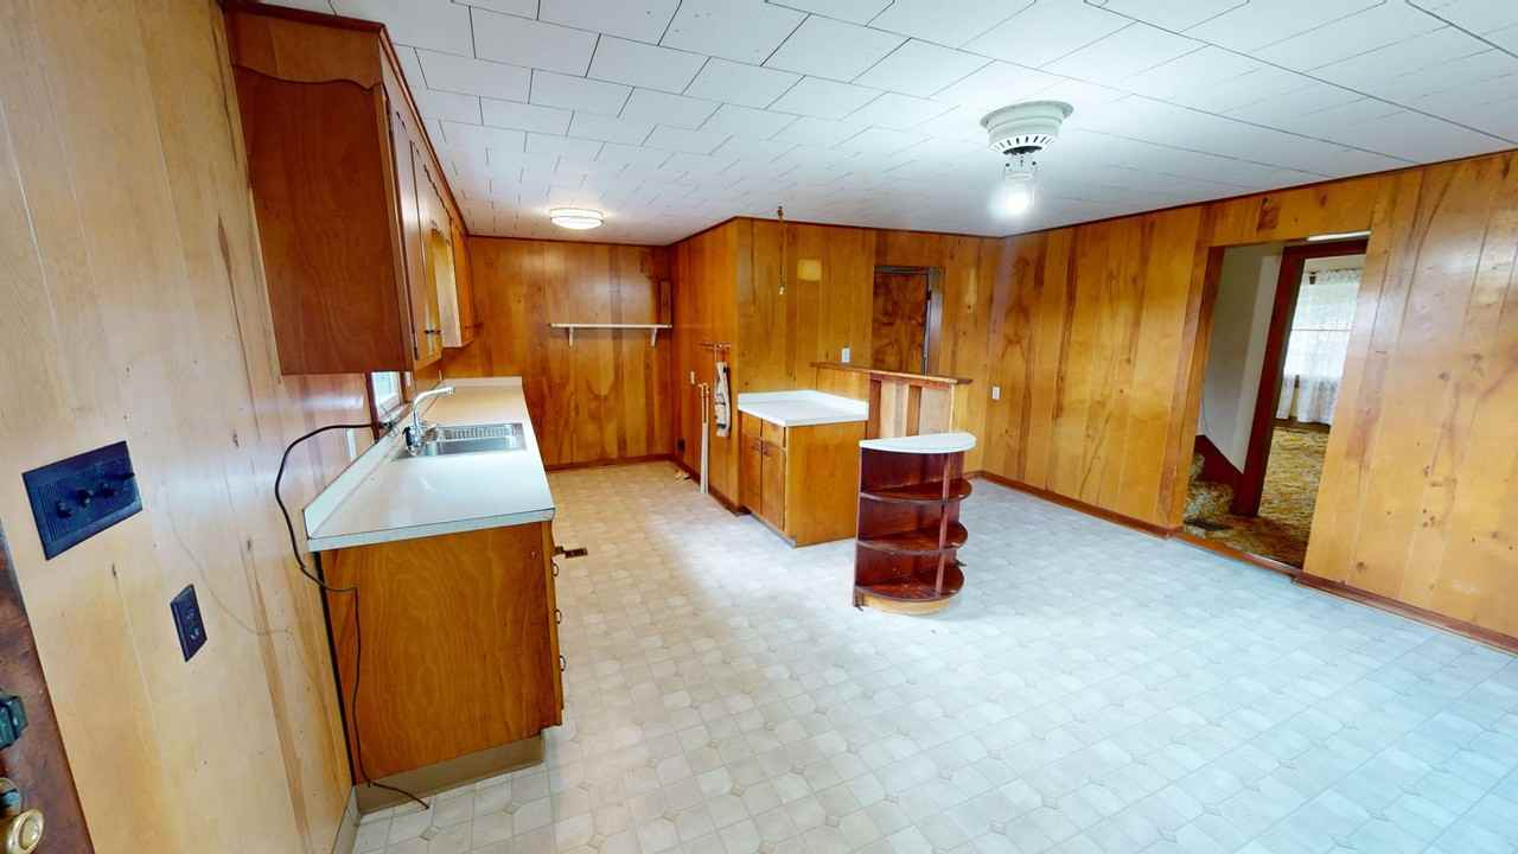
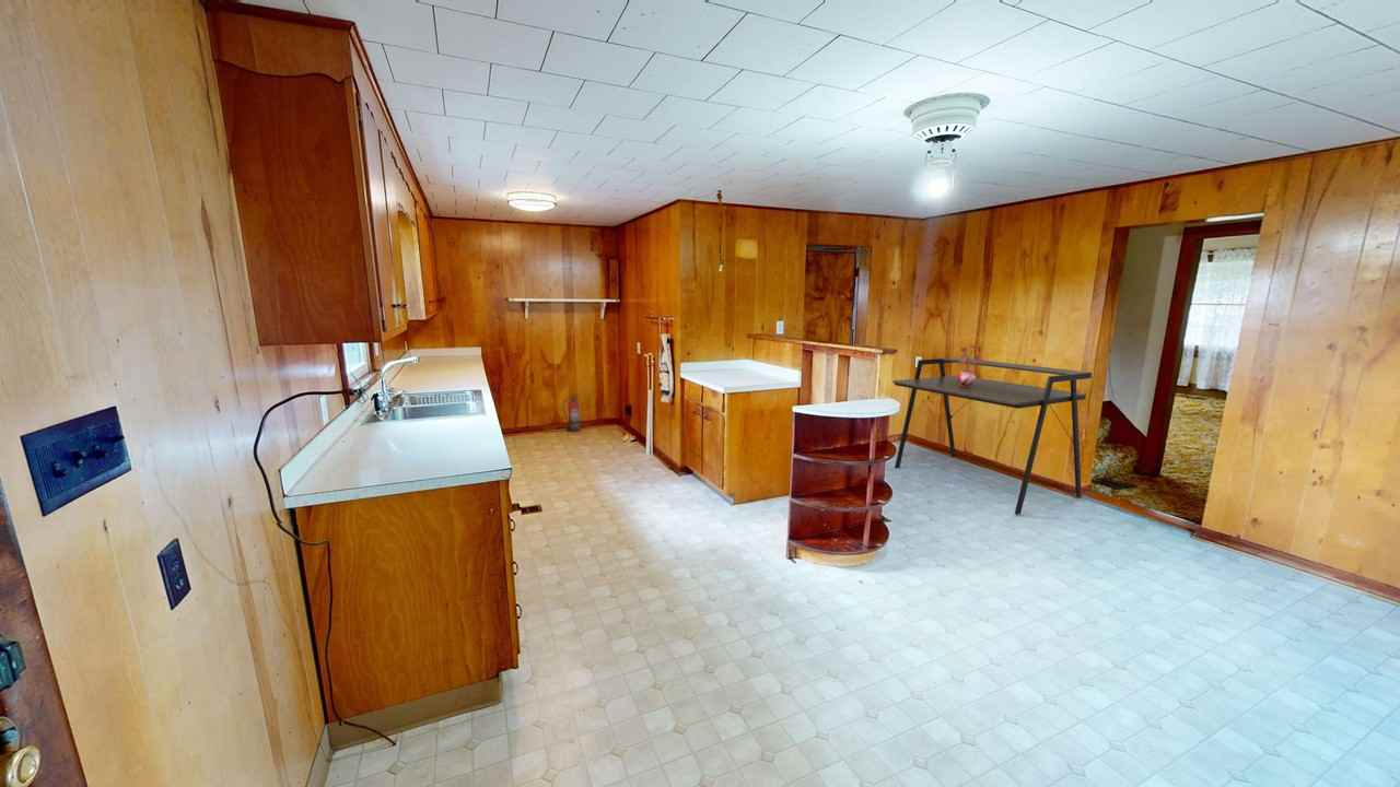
+ potted plant [957,344,982,387]
+ fire extinguisher [562,391,582,433]
+ desk [891,356,1093,516]
